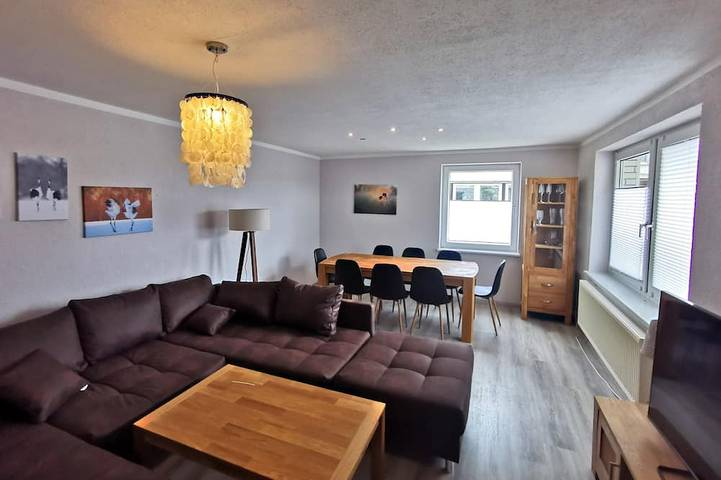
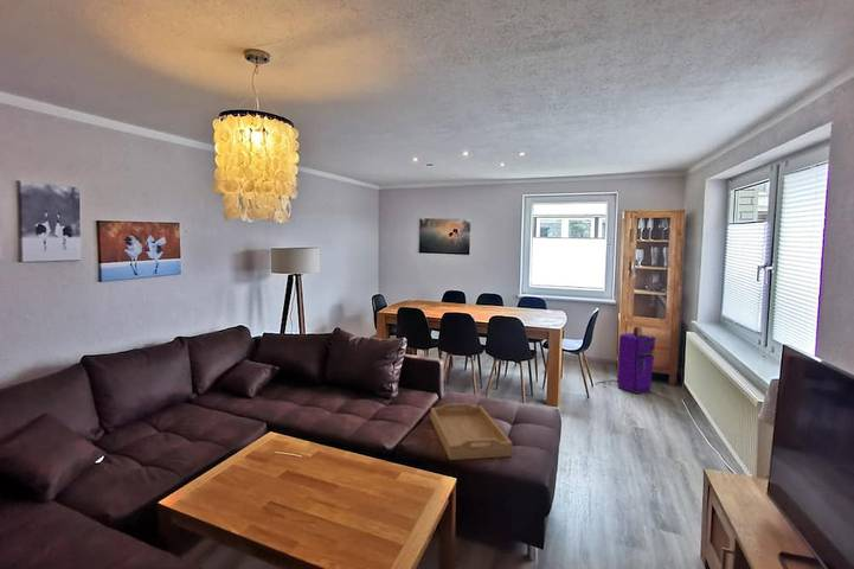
+ air purifier [595,326,656,395]
+ serving tray [430,402,514,461]
